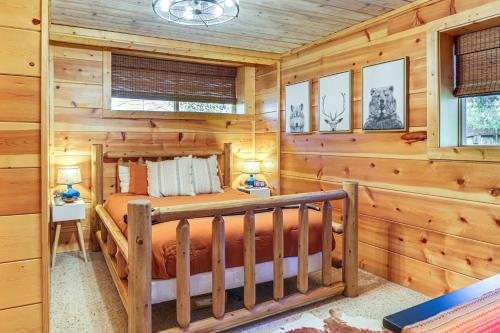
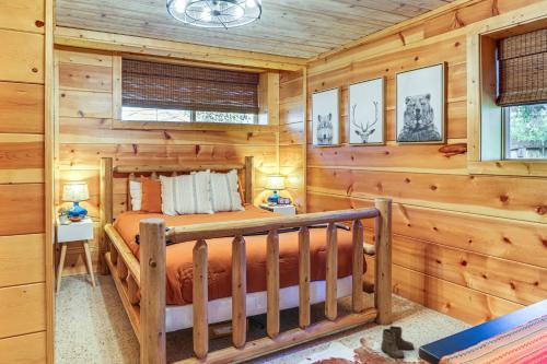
+ boots [380,325,416,360]
